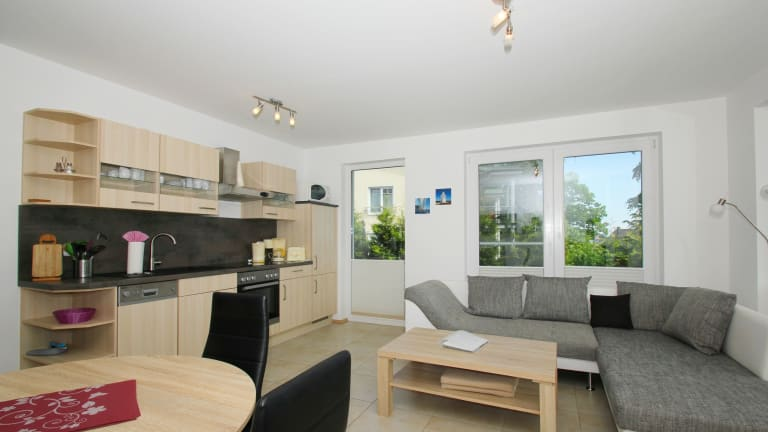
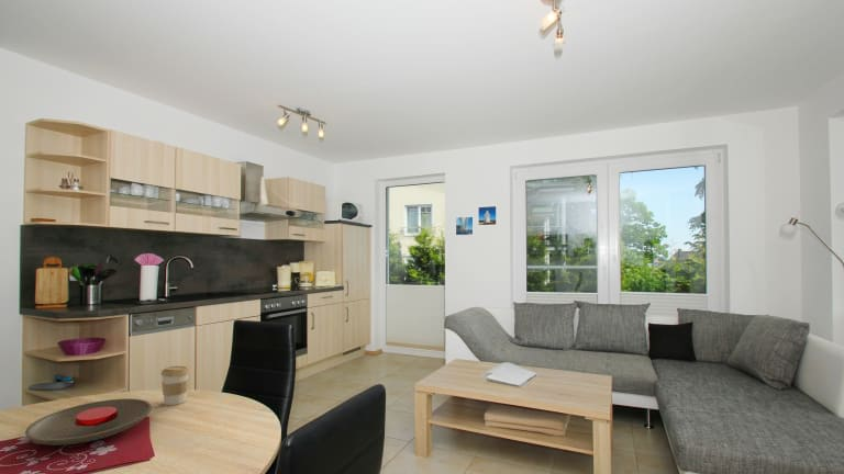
+ plate [24,397,153,447]
+ coffee cup [160,365,191,406]
